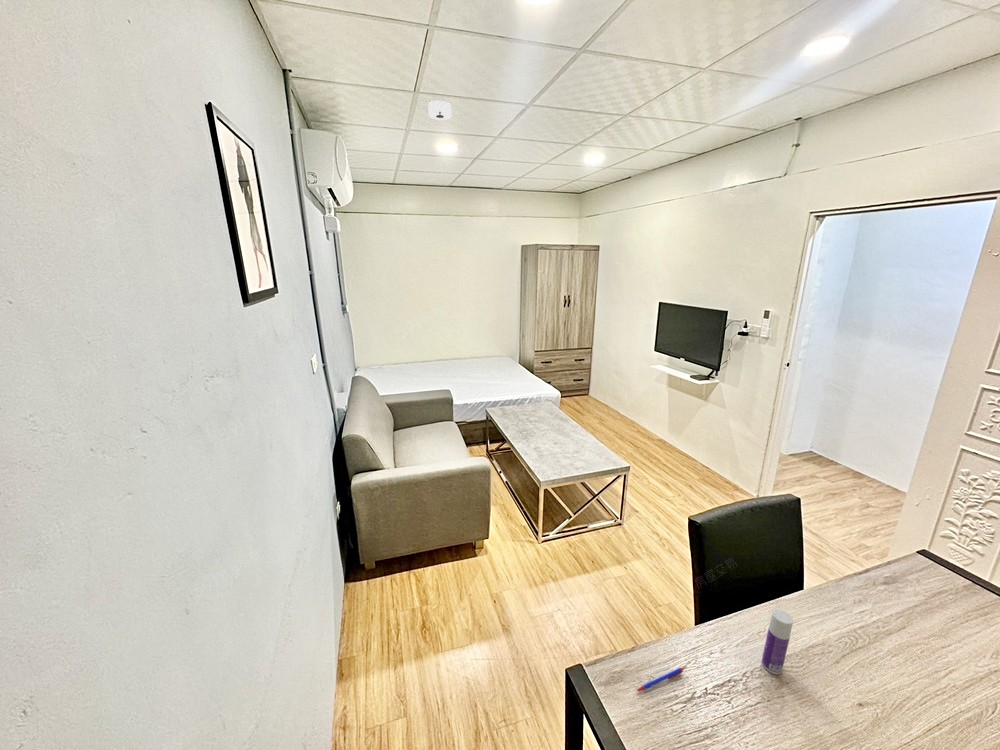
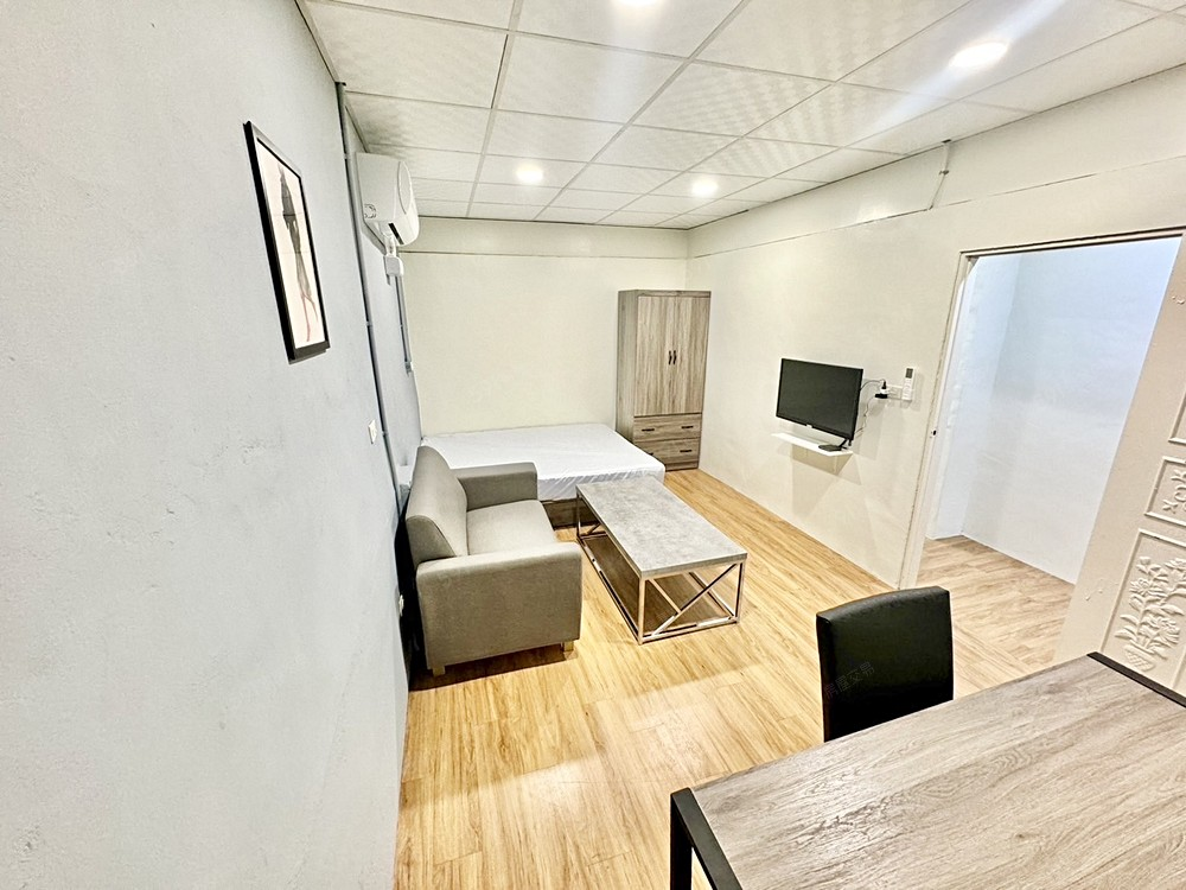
- pen [636,666,686,692]
- bottle [761,609,794,675]
- smoke detector [427,100,452,121]
